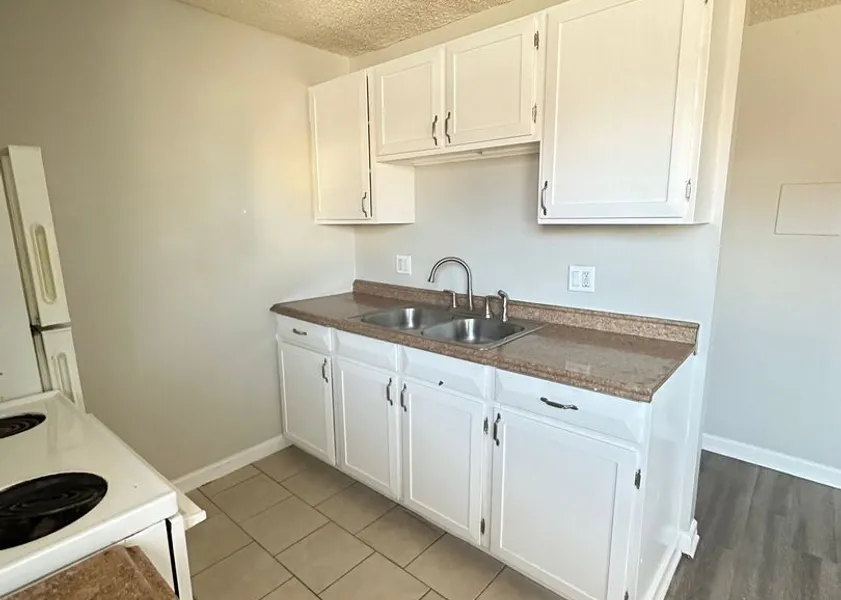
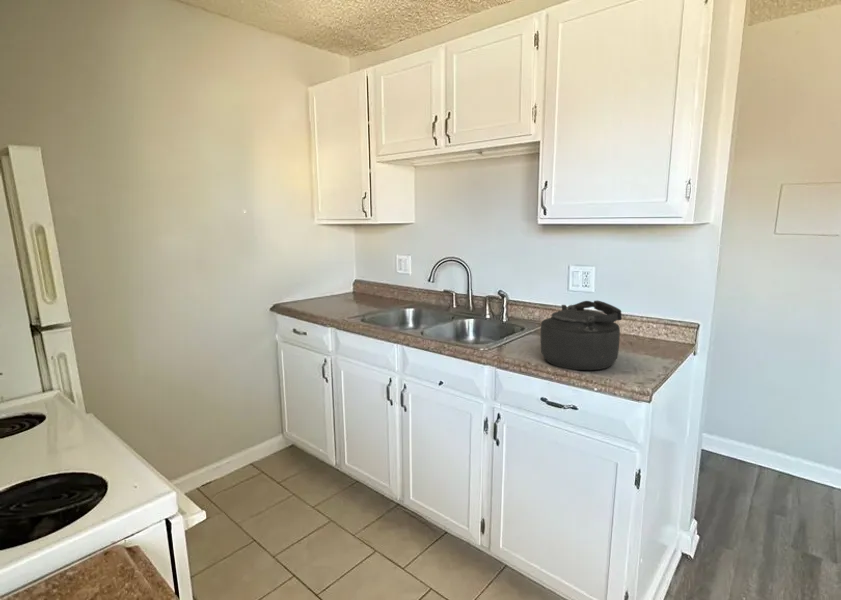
+ kettle [540,300,623,371]
